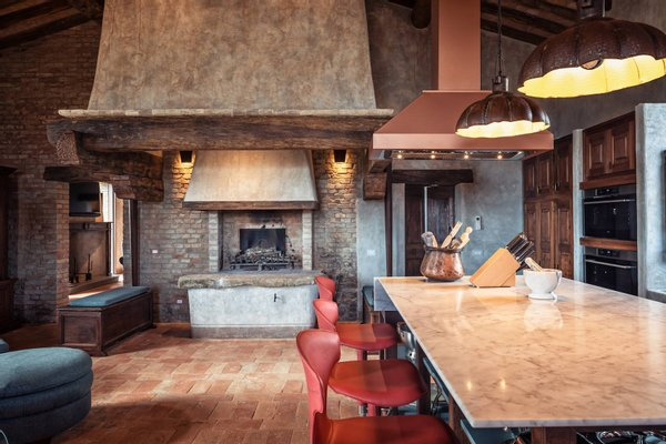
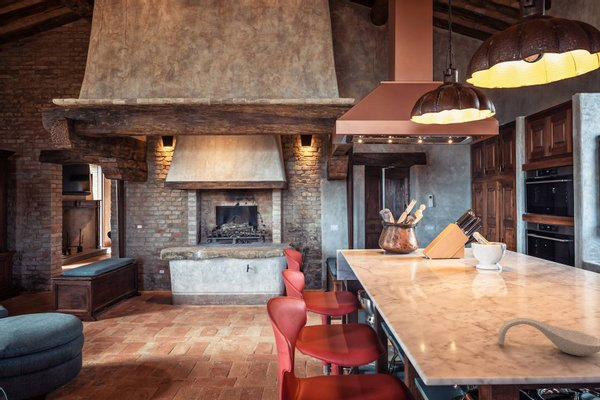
+ spoon rest [497,317,600,357]
